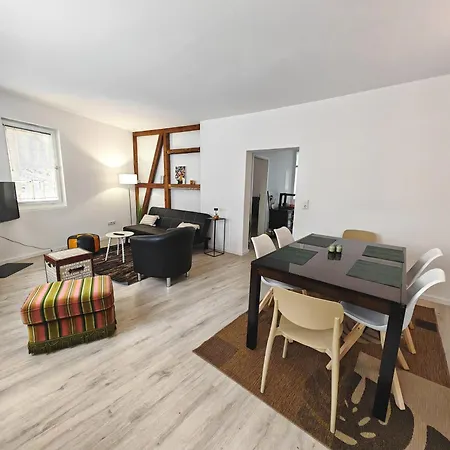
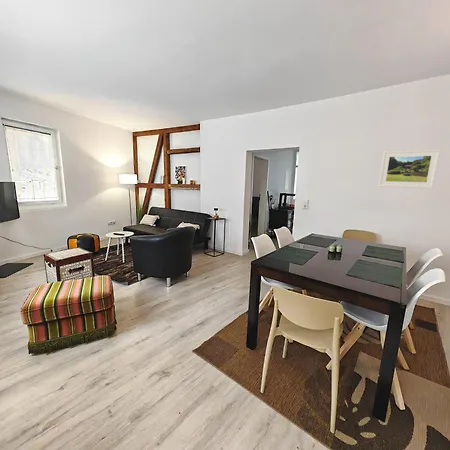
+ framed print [377,148,442,190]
